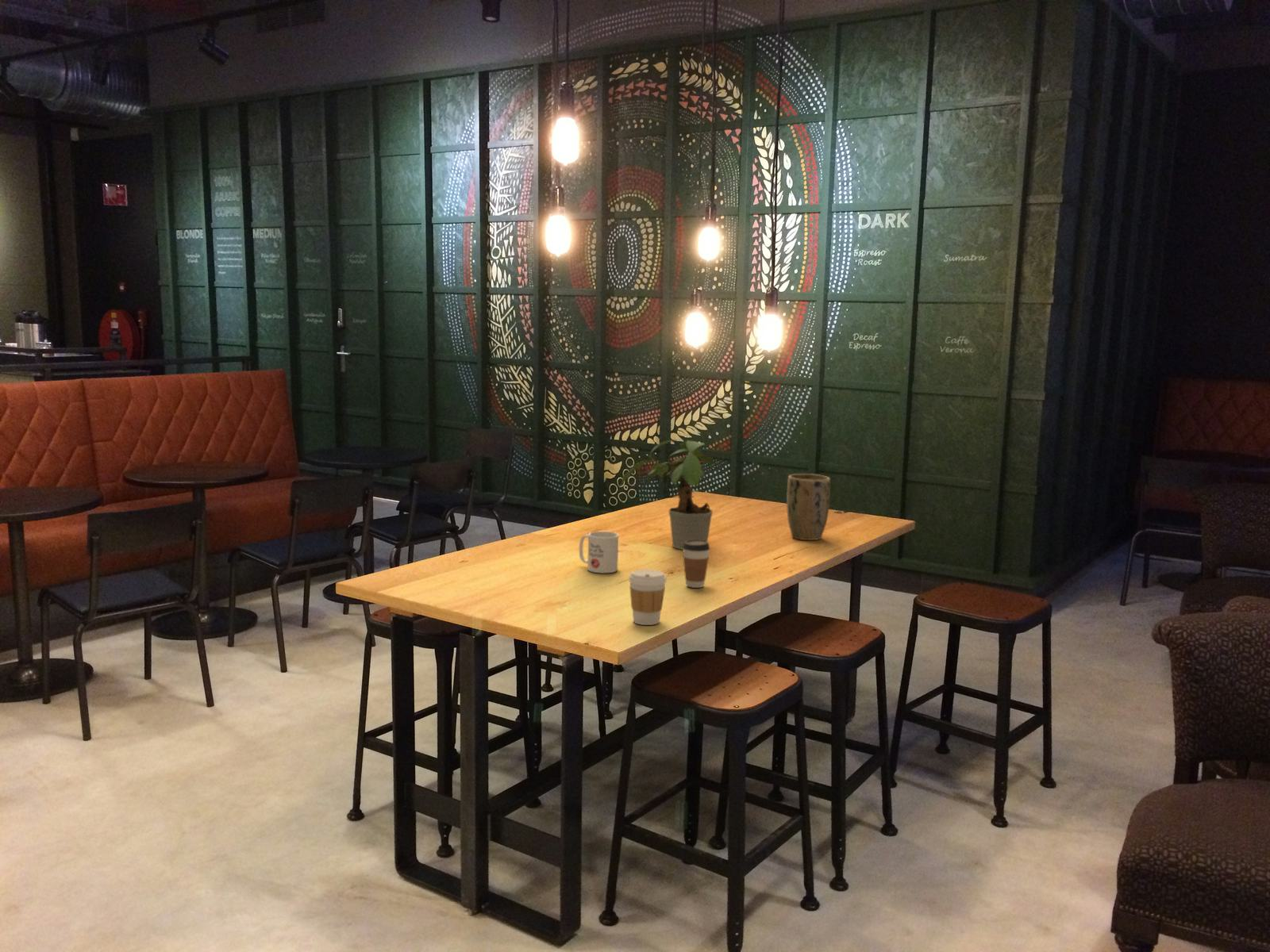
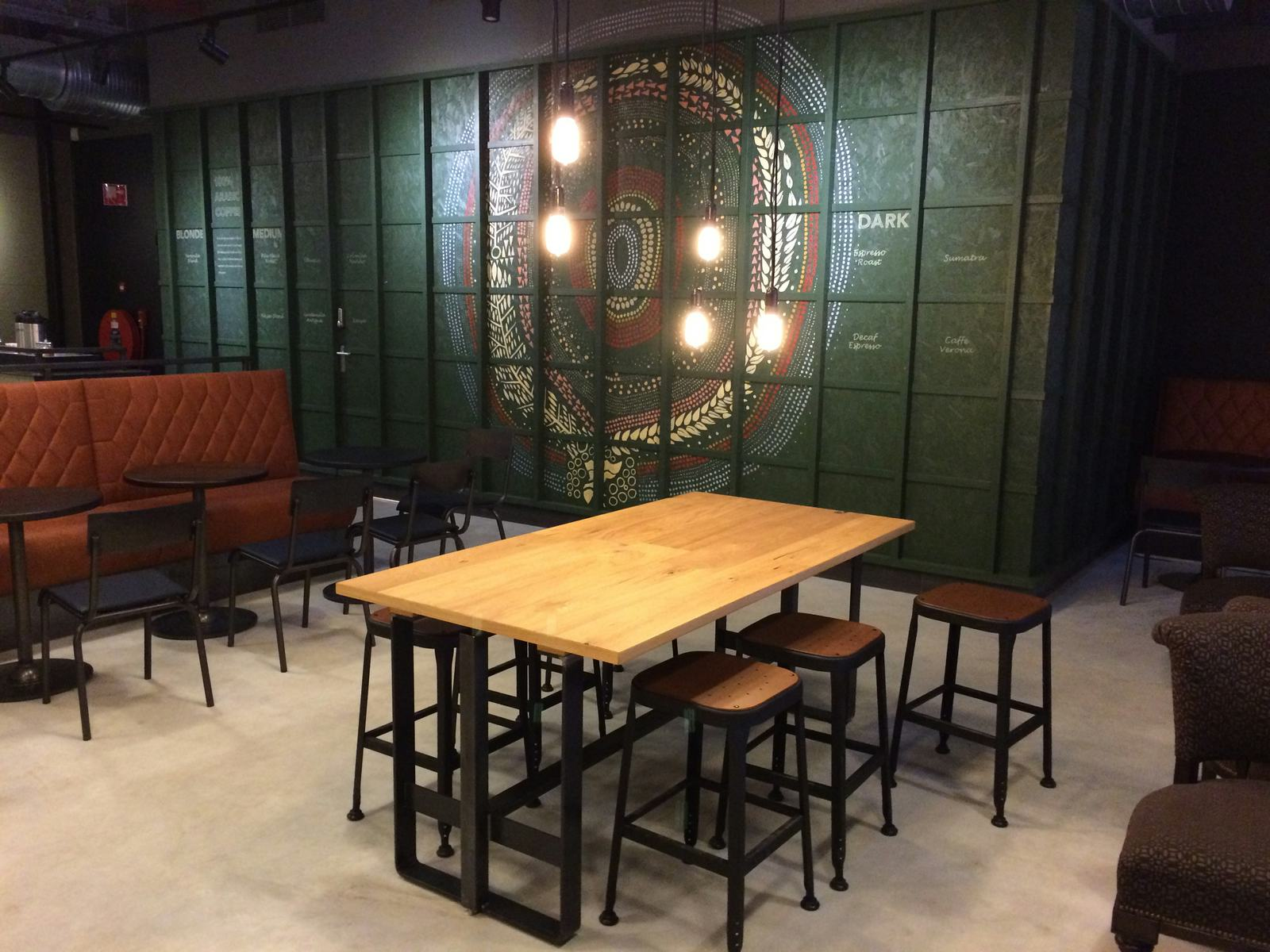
- coffee cup [628,569,668,626]
- mug [579,531,619,574]
- plant pot [786,473,831,541]
- potted plant [620,439,715,551]
- coffee cup [683,539,711,589]
